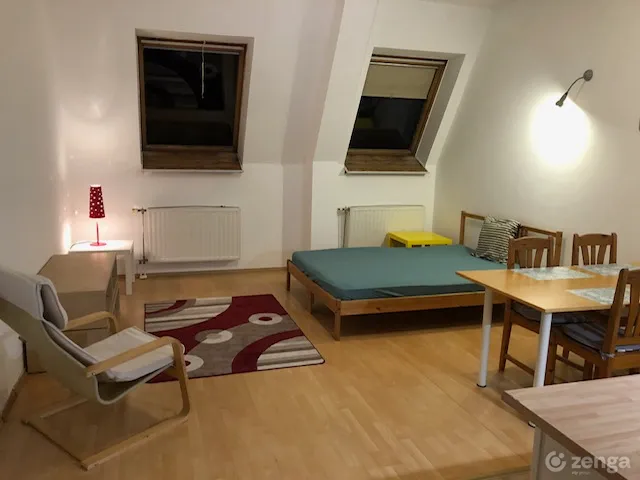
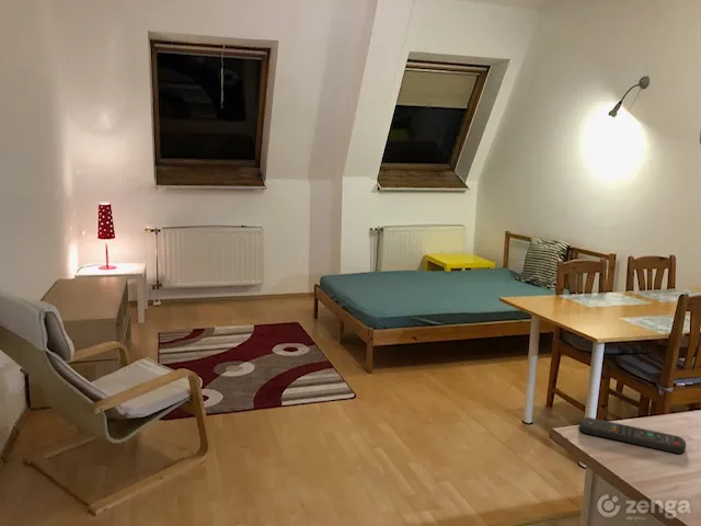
+ remote control [578,416,687,455]
